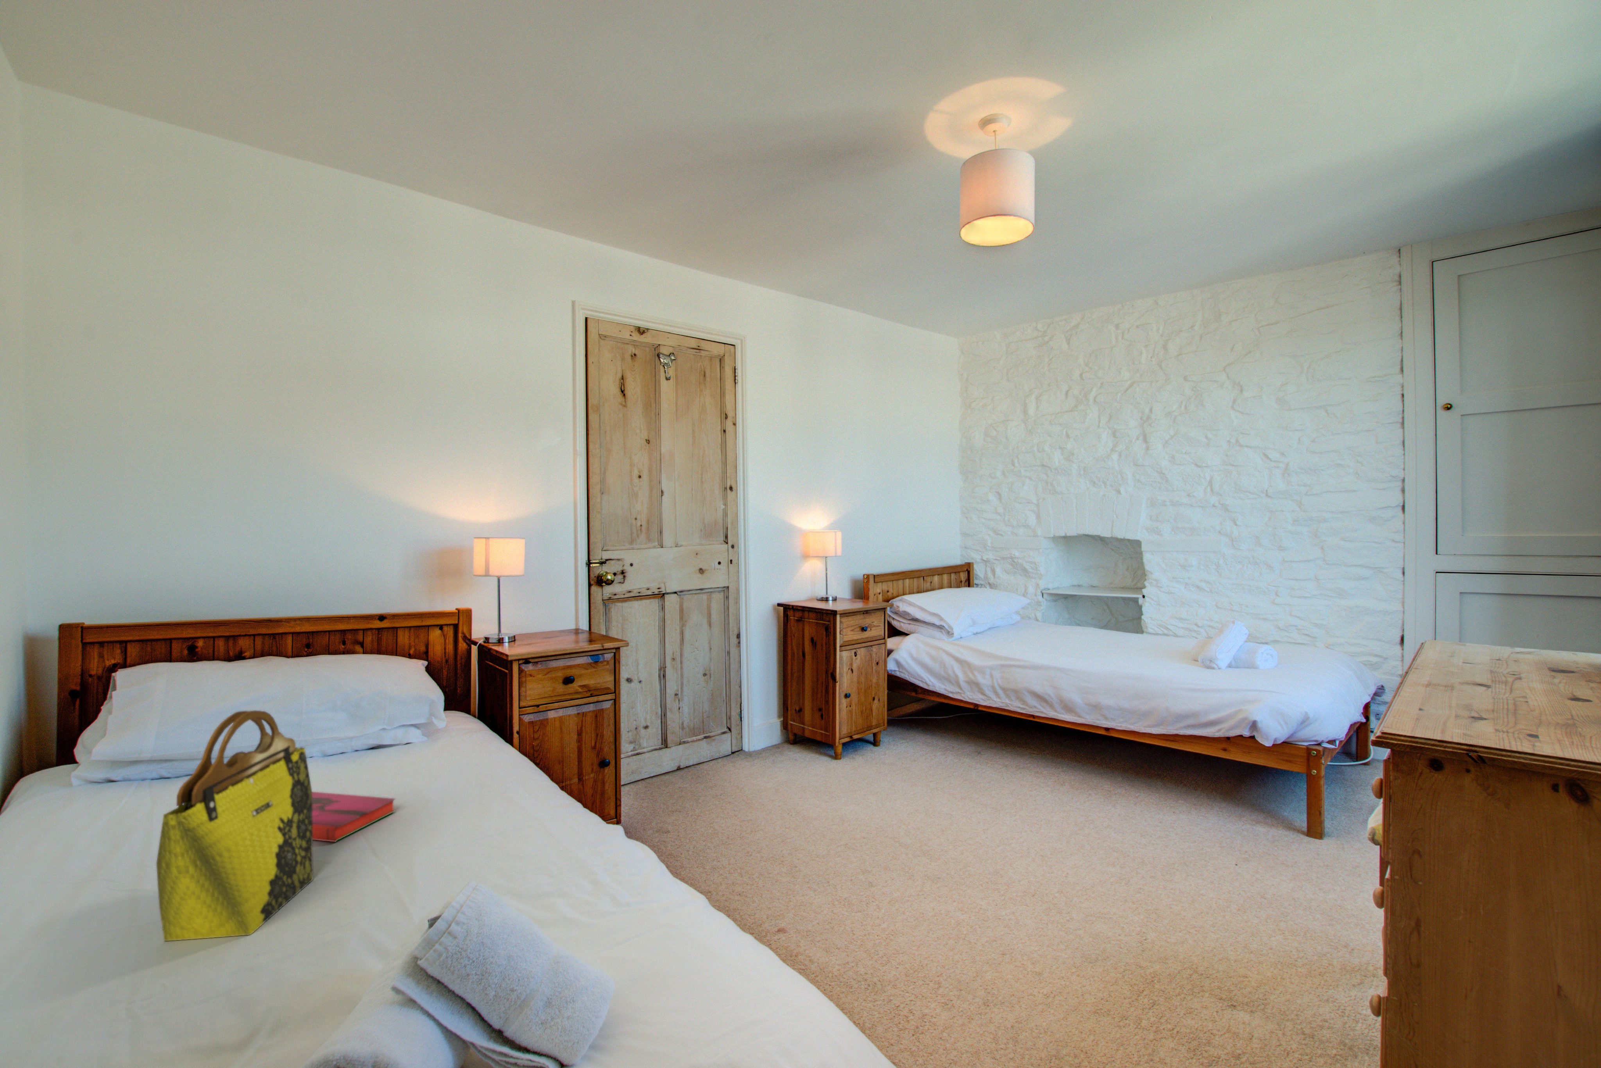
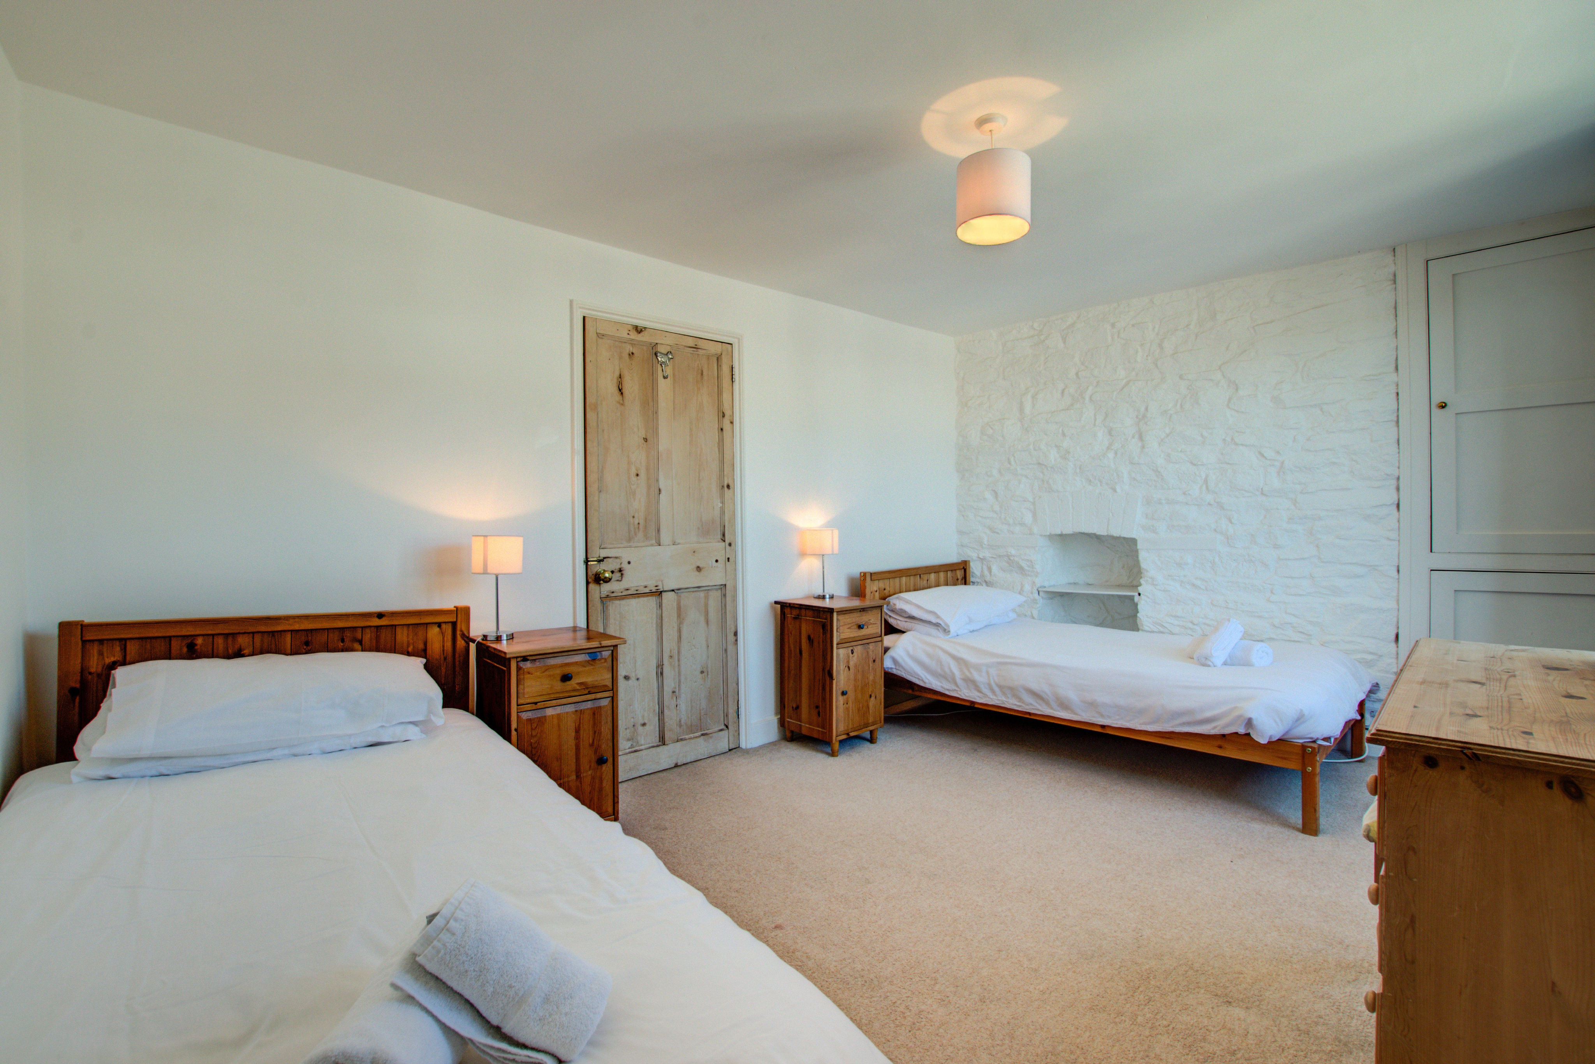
- tote bag [156,709,314,942]
- hardback book [312,791,396,843]
